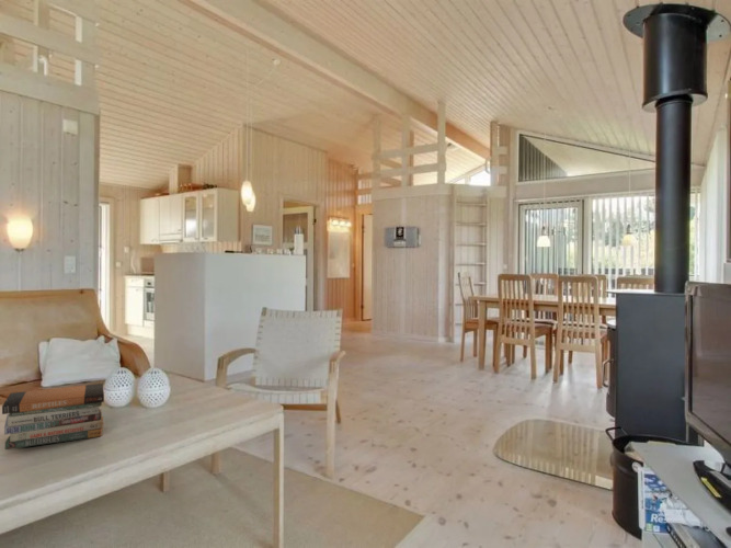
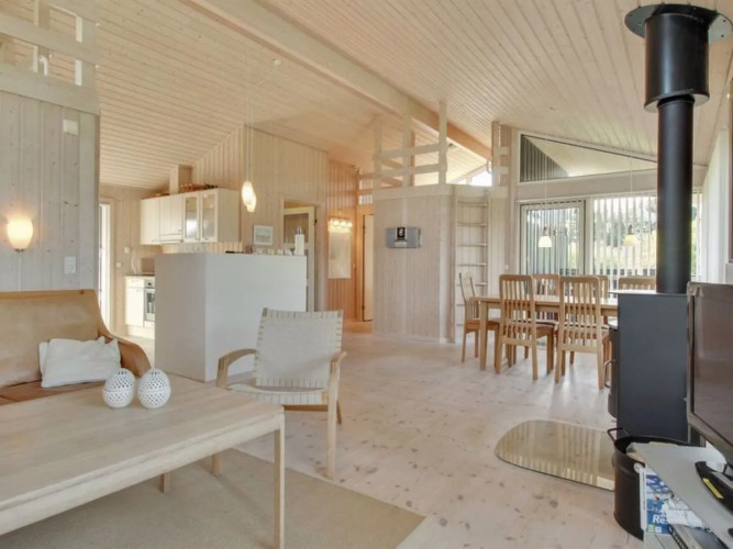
- book stack [1,383,105,450]
